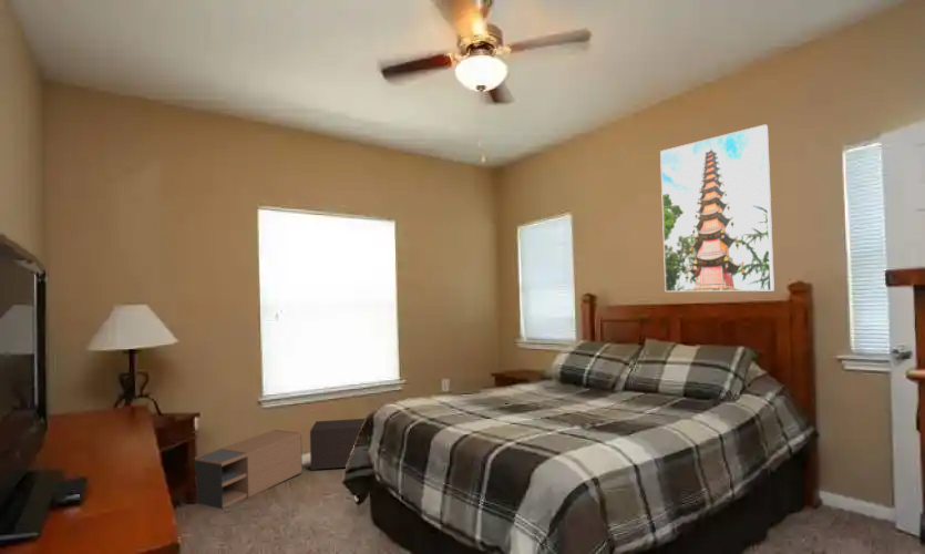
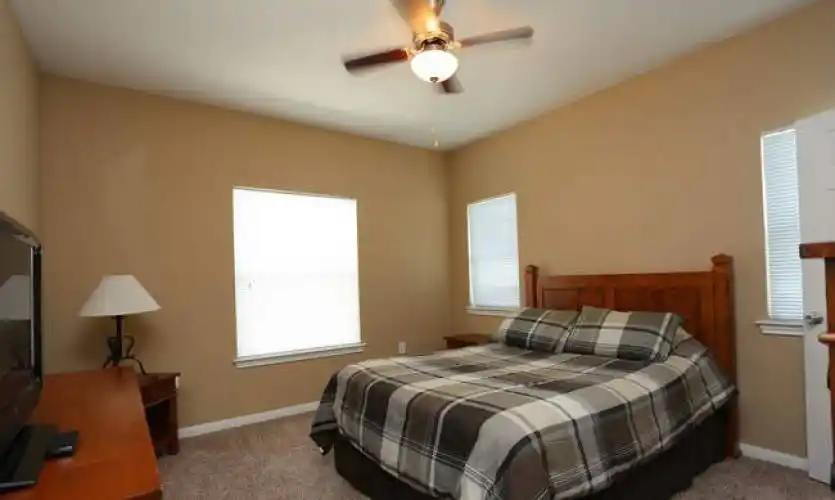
- storage bench [193,418,367,510]
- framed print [659,123,775,293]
